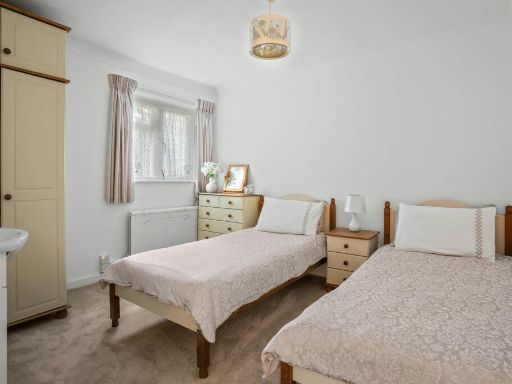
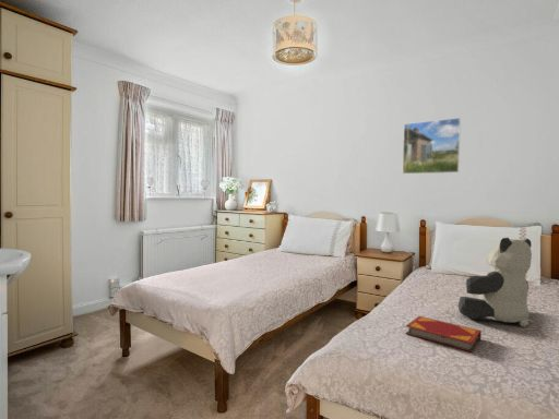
+ hardback book [404,315,483,354]
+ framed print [402,117,462,176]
+ teddy bear [457,237,533,328]
